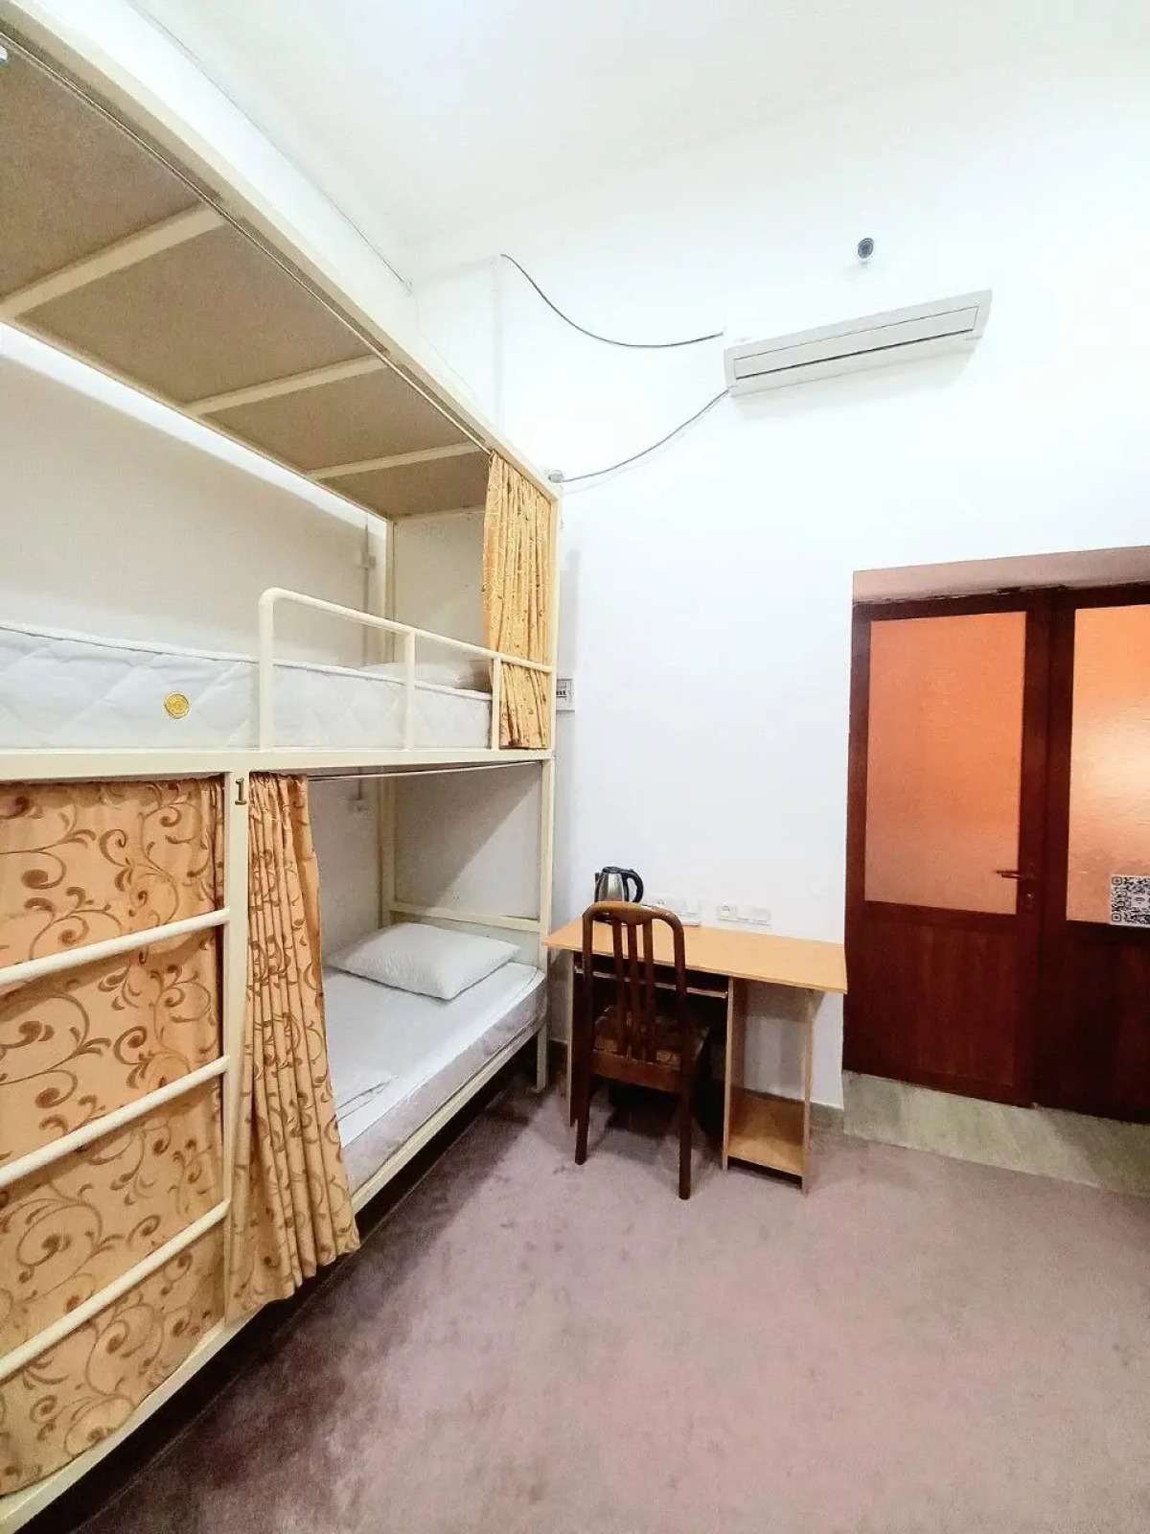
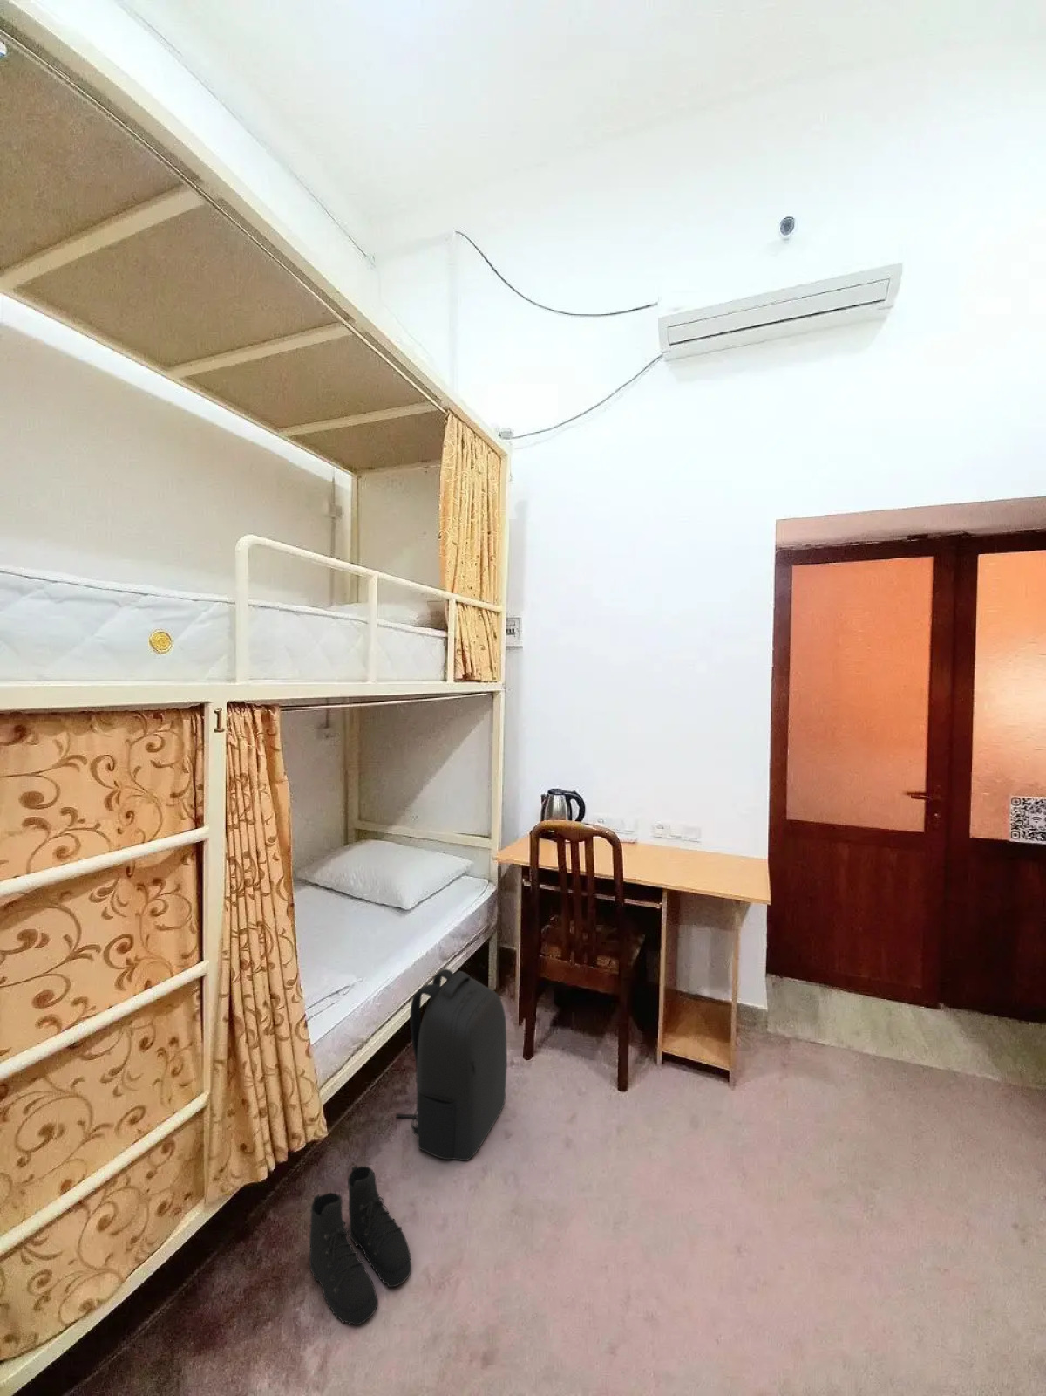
+ boots [309,1165,412,1327]
+ backpack [394,967,509,1161]
